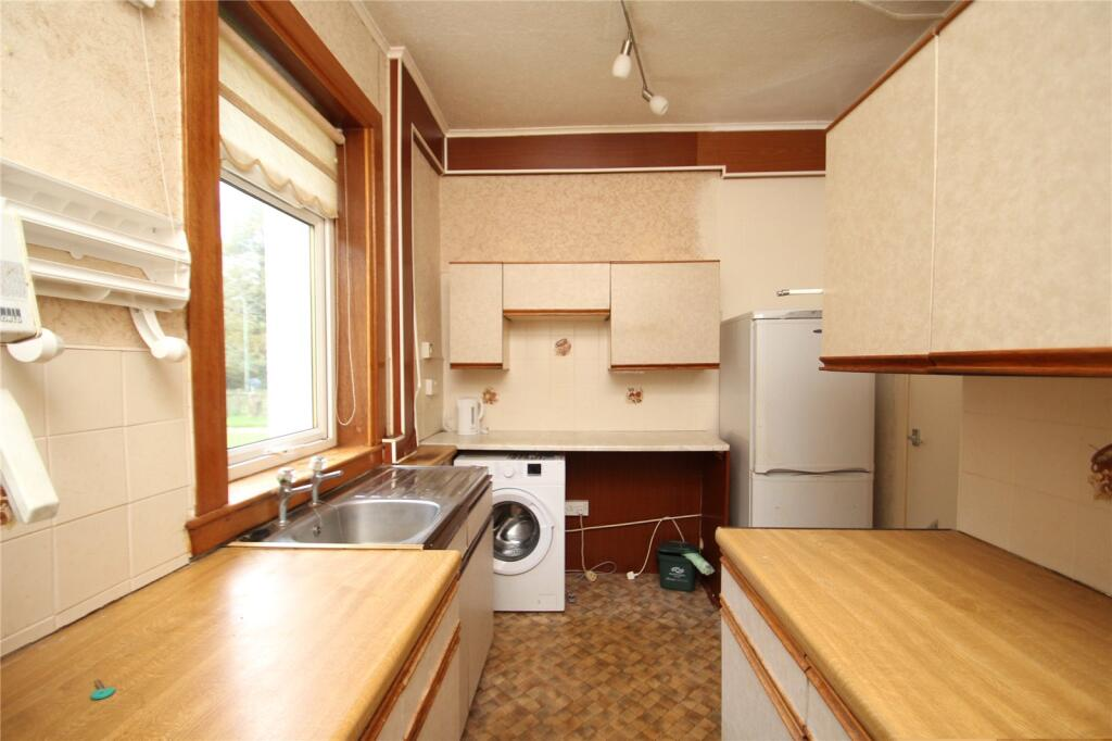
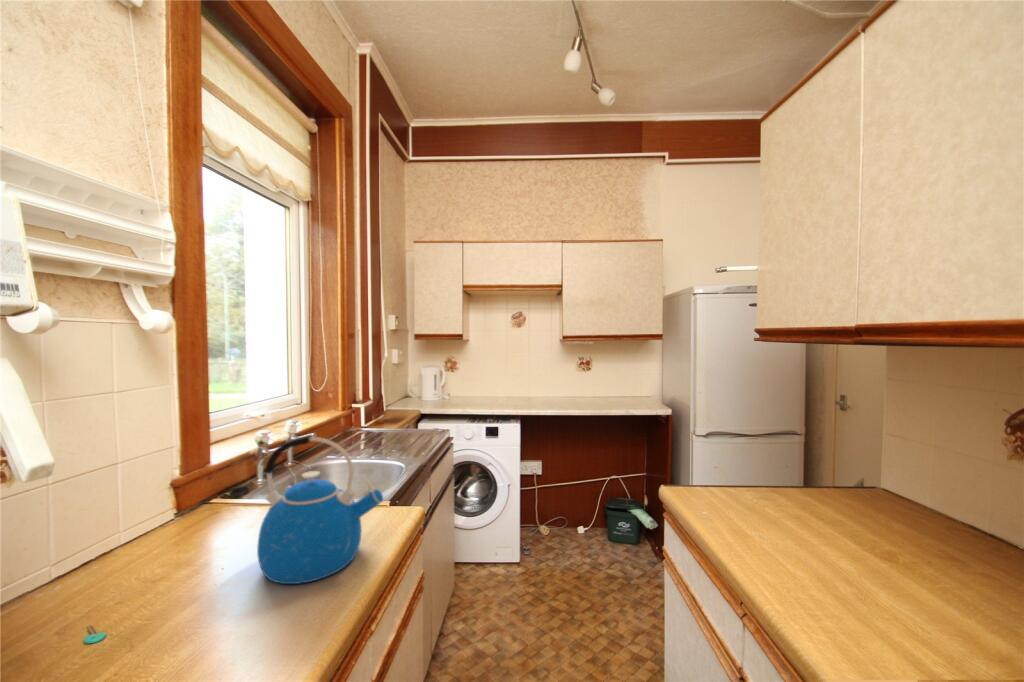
+ kettle [256,434,384,585]
